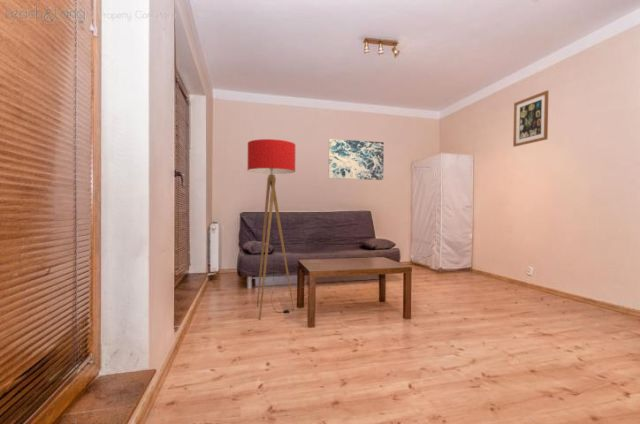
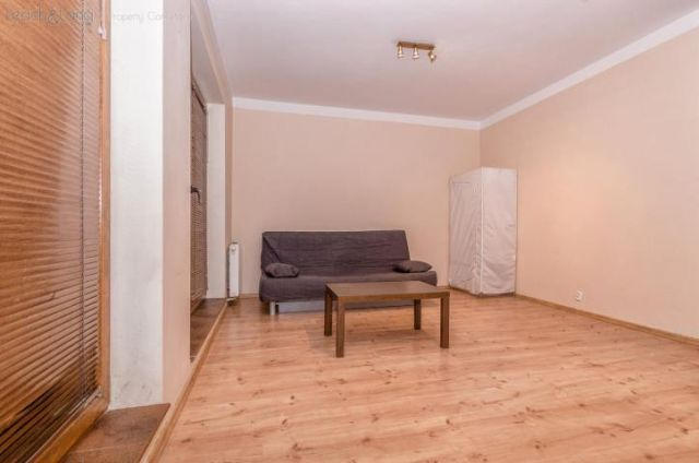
- wall art [512,89,549,148]
- floor lamp [247,138,296,320]
- wall art [327,138,385,181]
